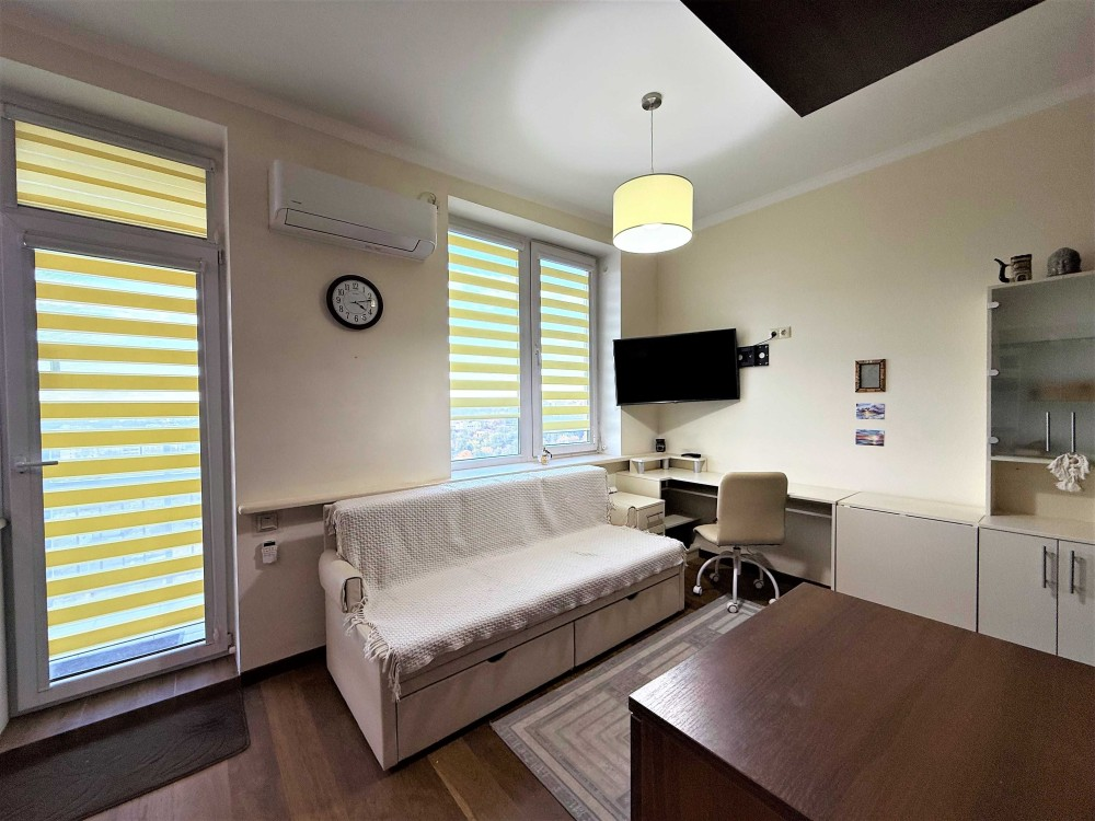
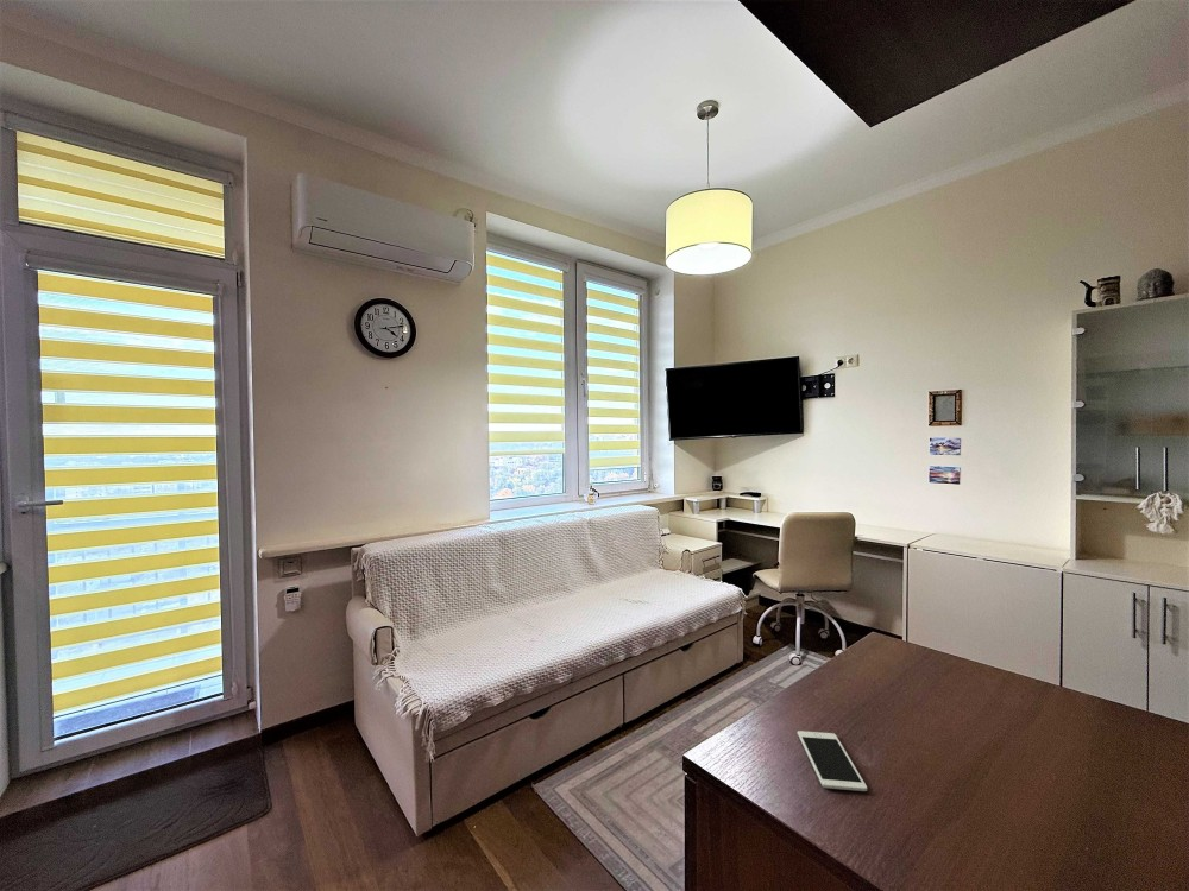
+ cell phone [797,729,868,792]
